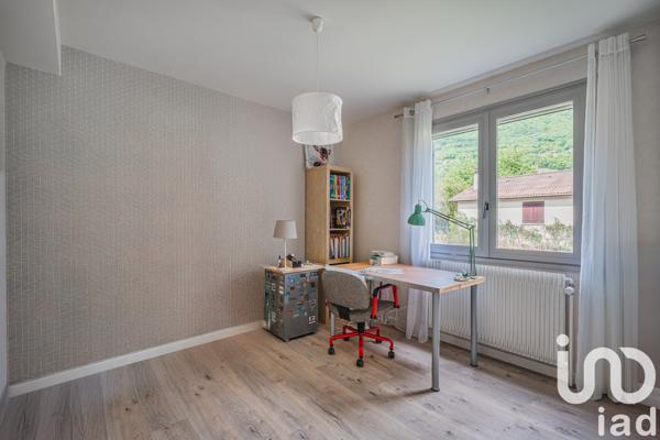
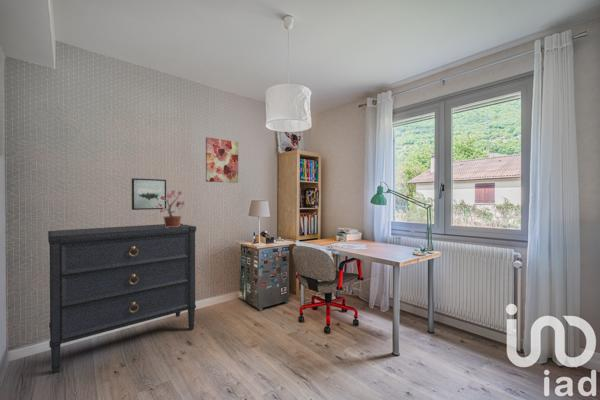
+ wall art [131,177,167,211]
+ wall art [205,136,239,184]
+ potted plant [155,189,188,228]
+ dresser [47,222,197,375]
